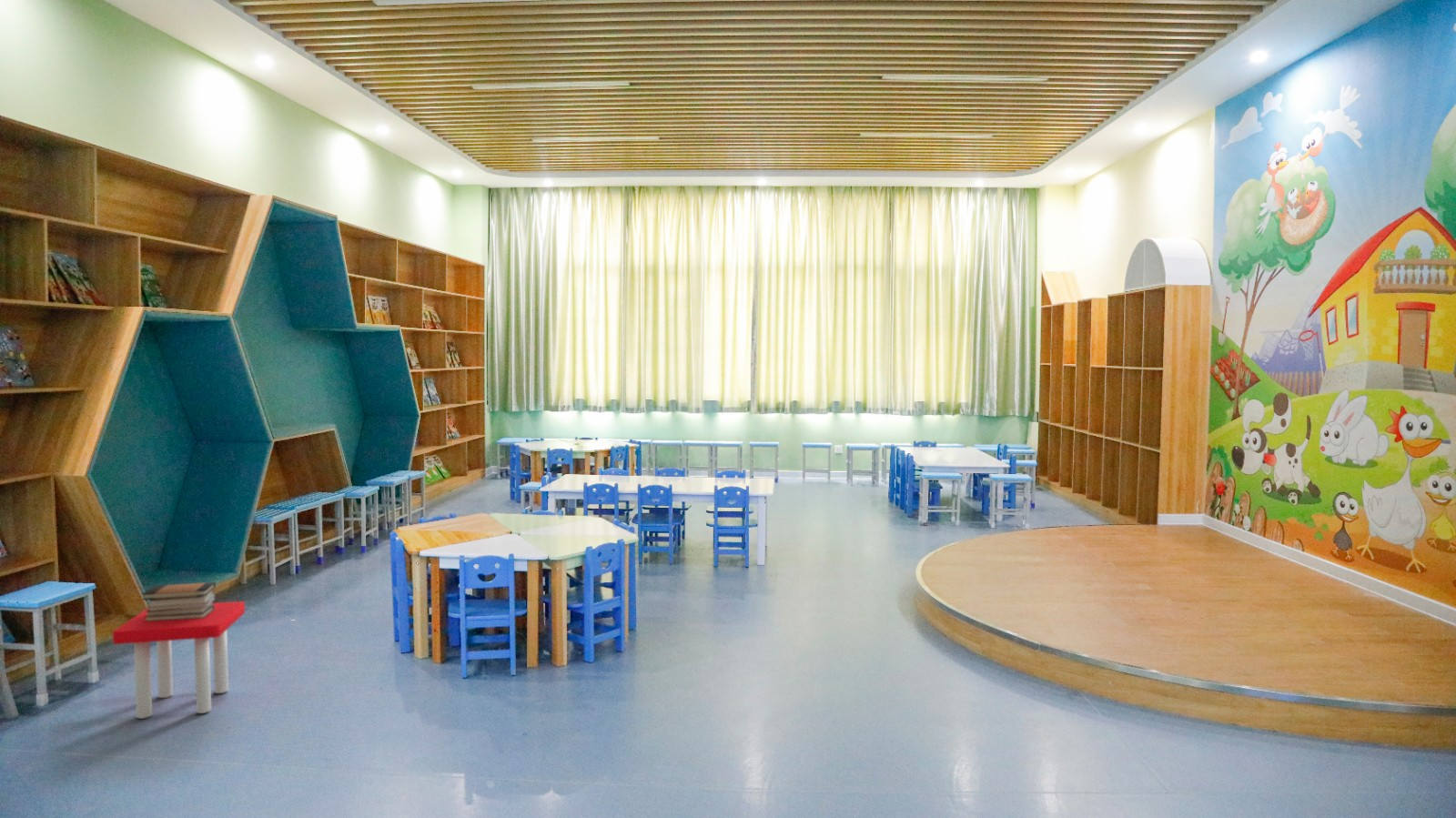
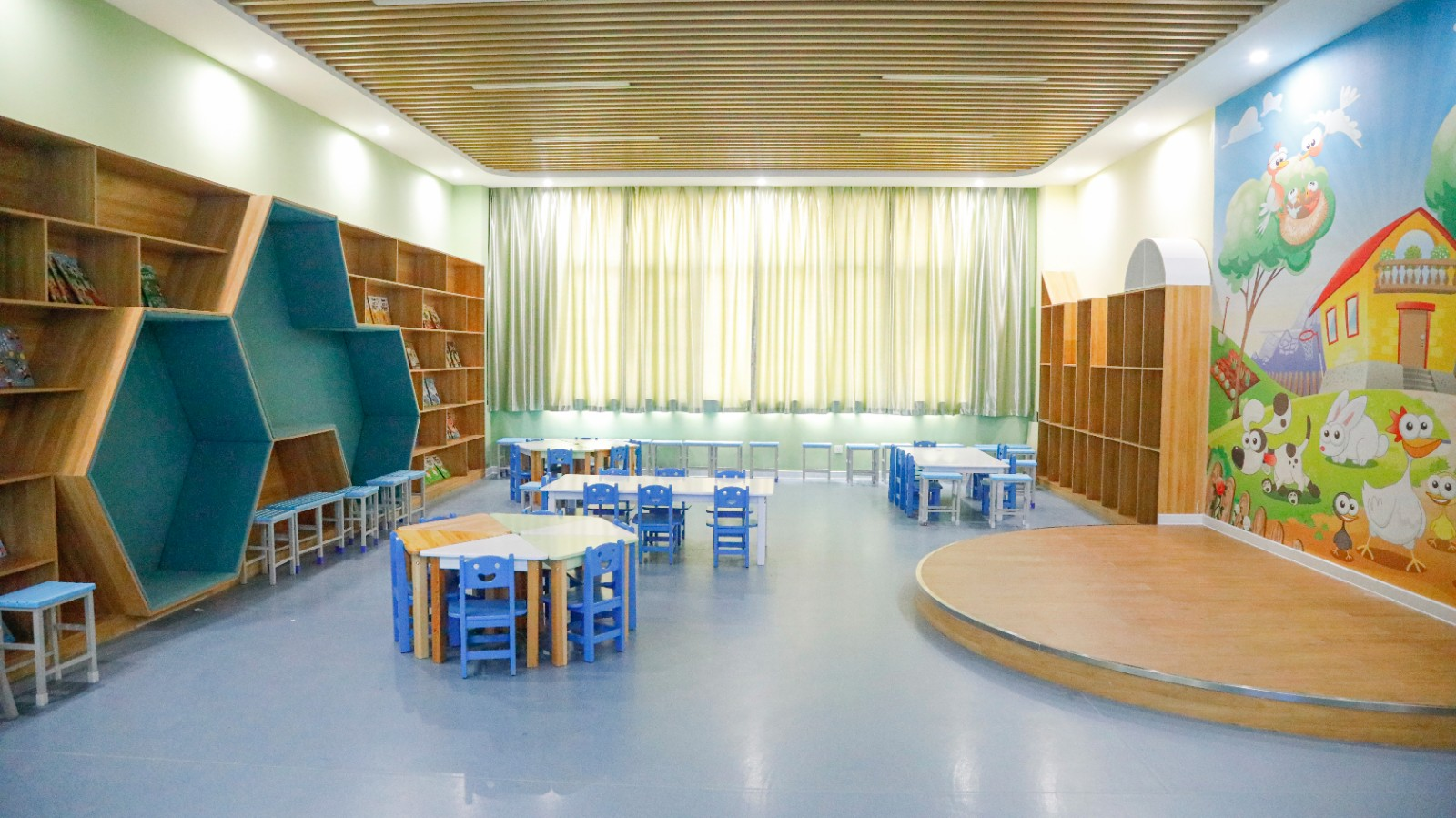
- book stack [141,581,217,621]
- stool [112,601,246,720]
